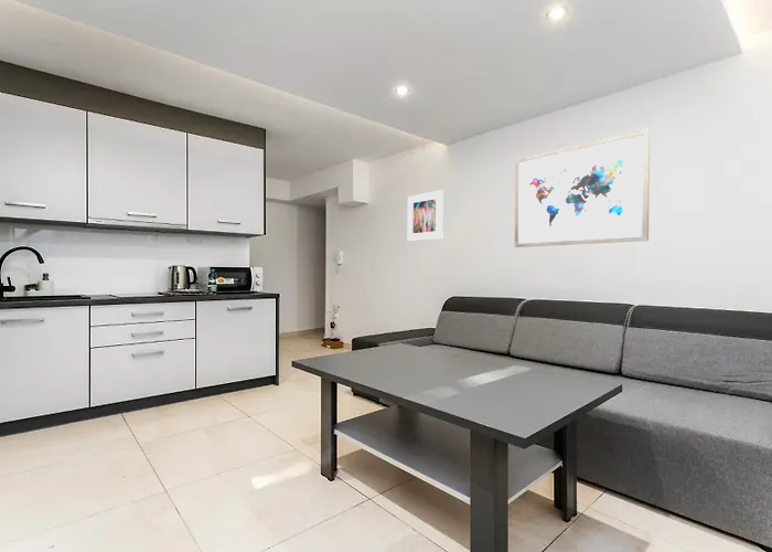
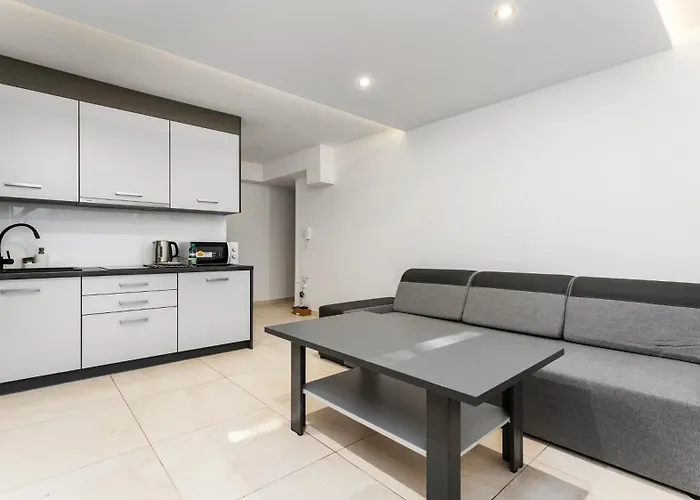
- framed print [407,189,444,242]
- wall art [514,127,651,248]
